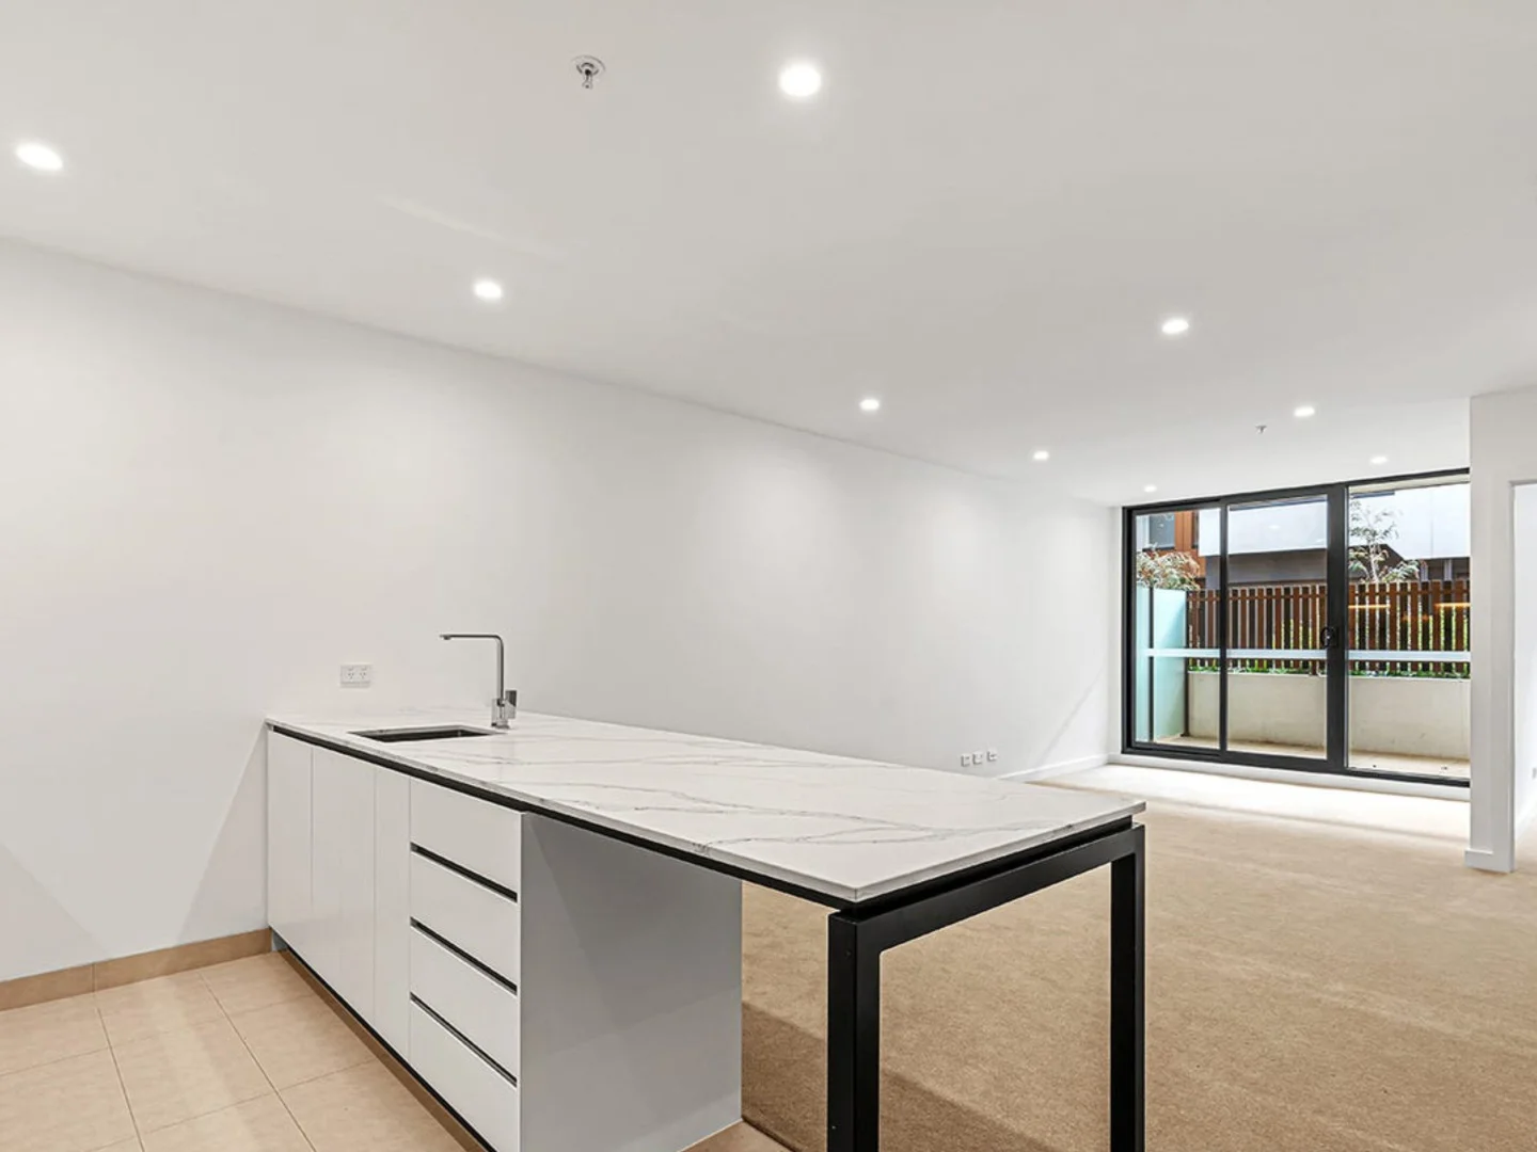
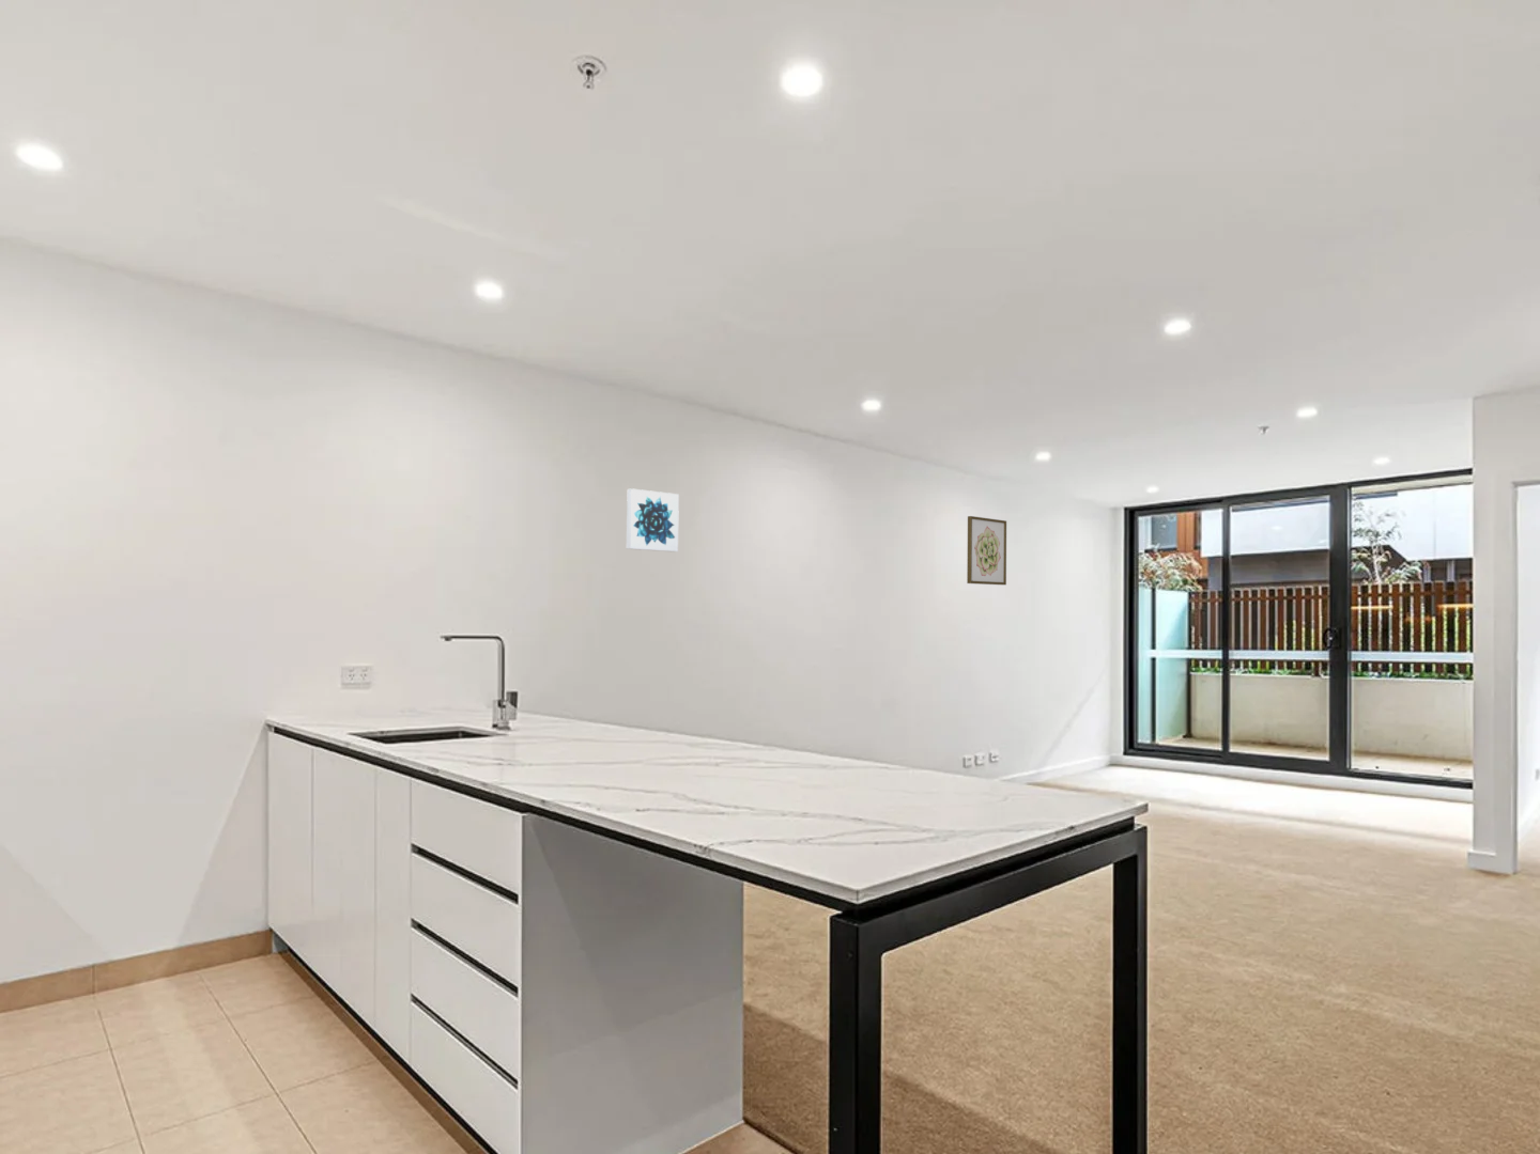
+ wall art [626,487,680,553]
+ wall art [965,515,1008,585]
